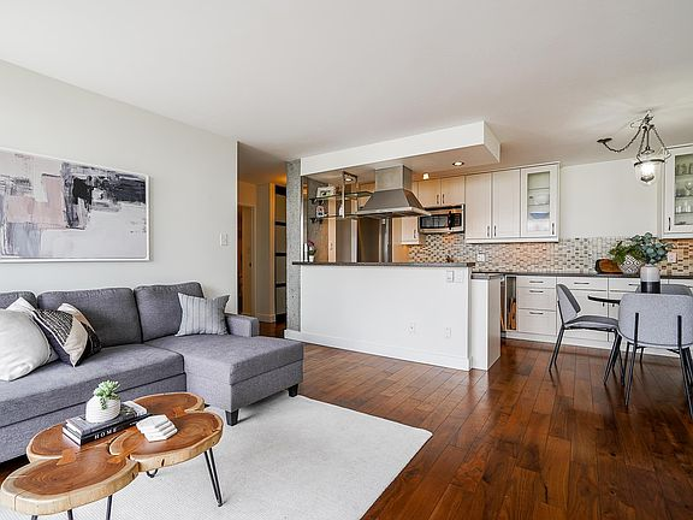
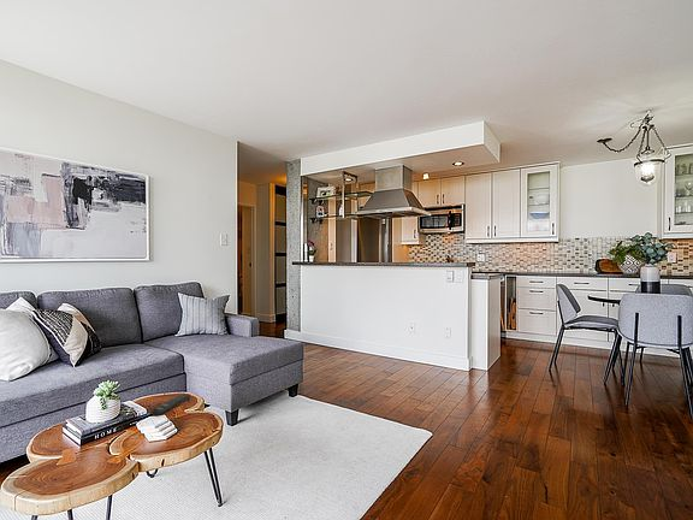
+ remote control [150,392,192,416]
